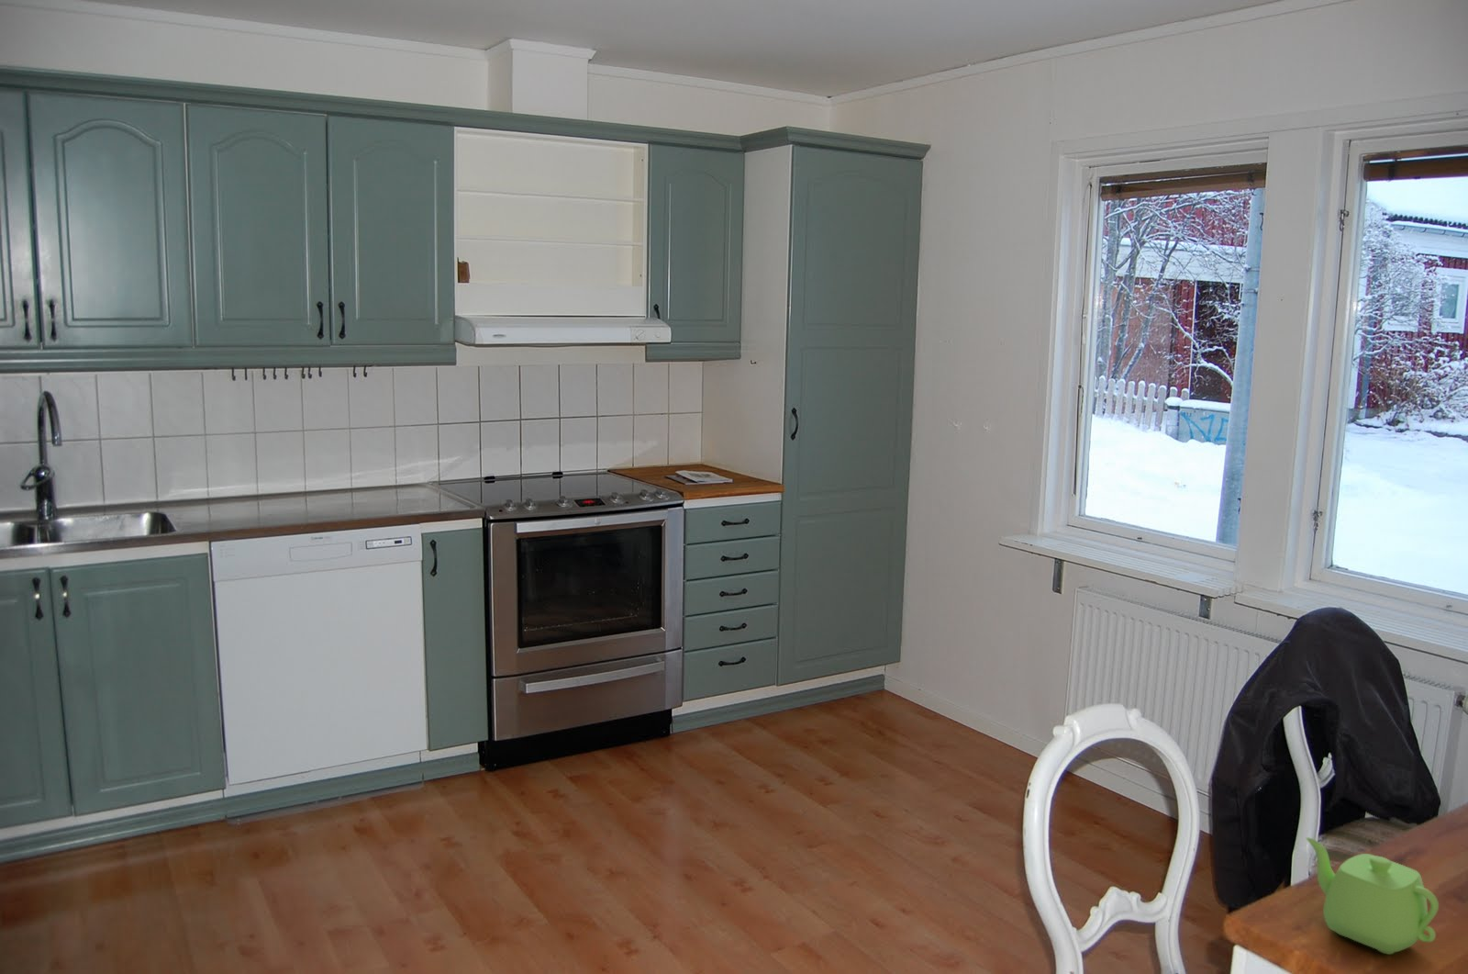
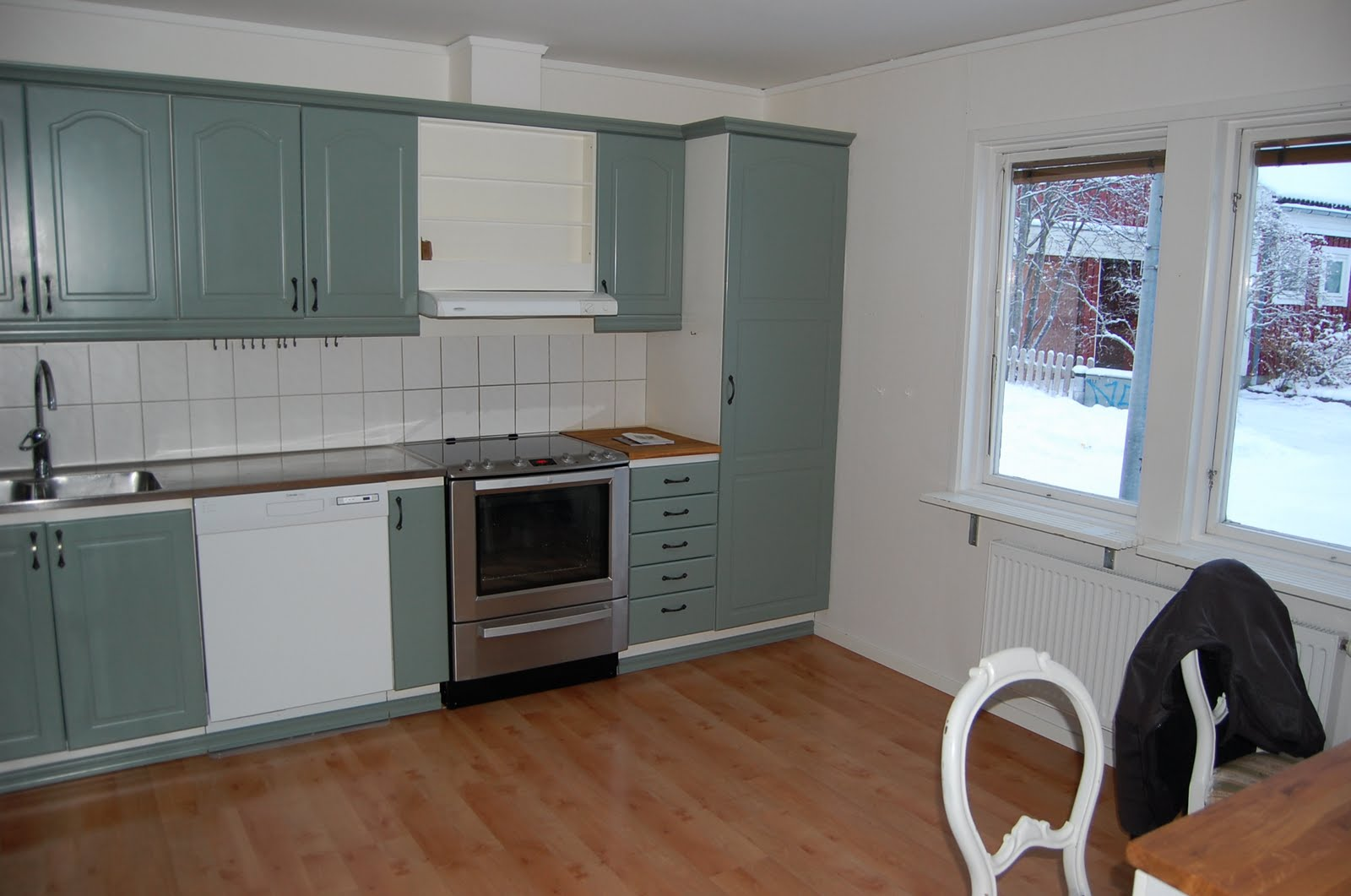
- teapot [1306,836,1440,954]
